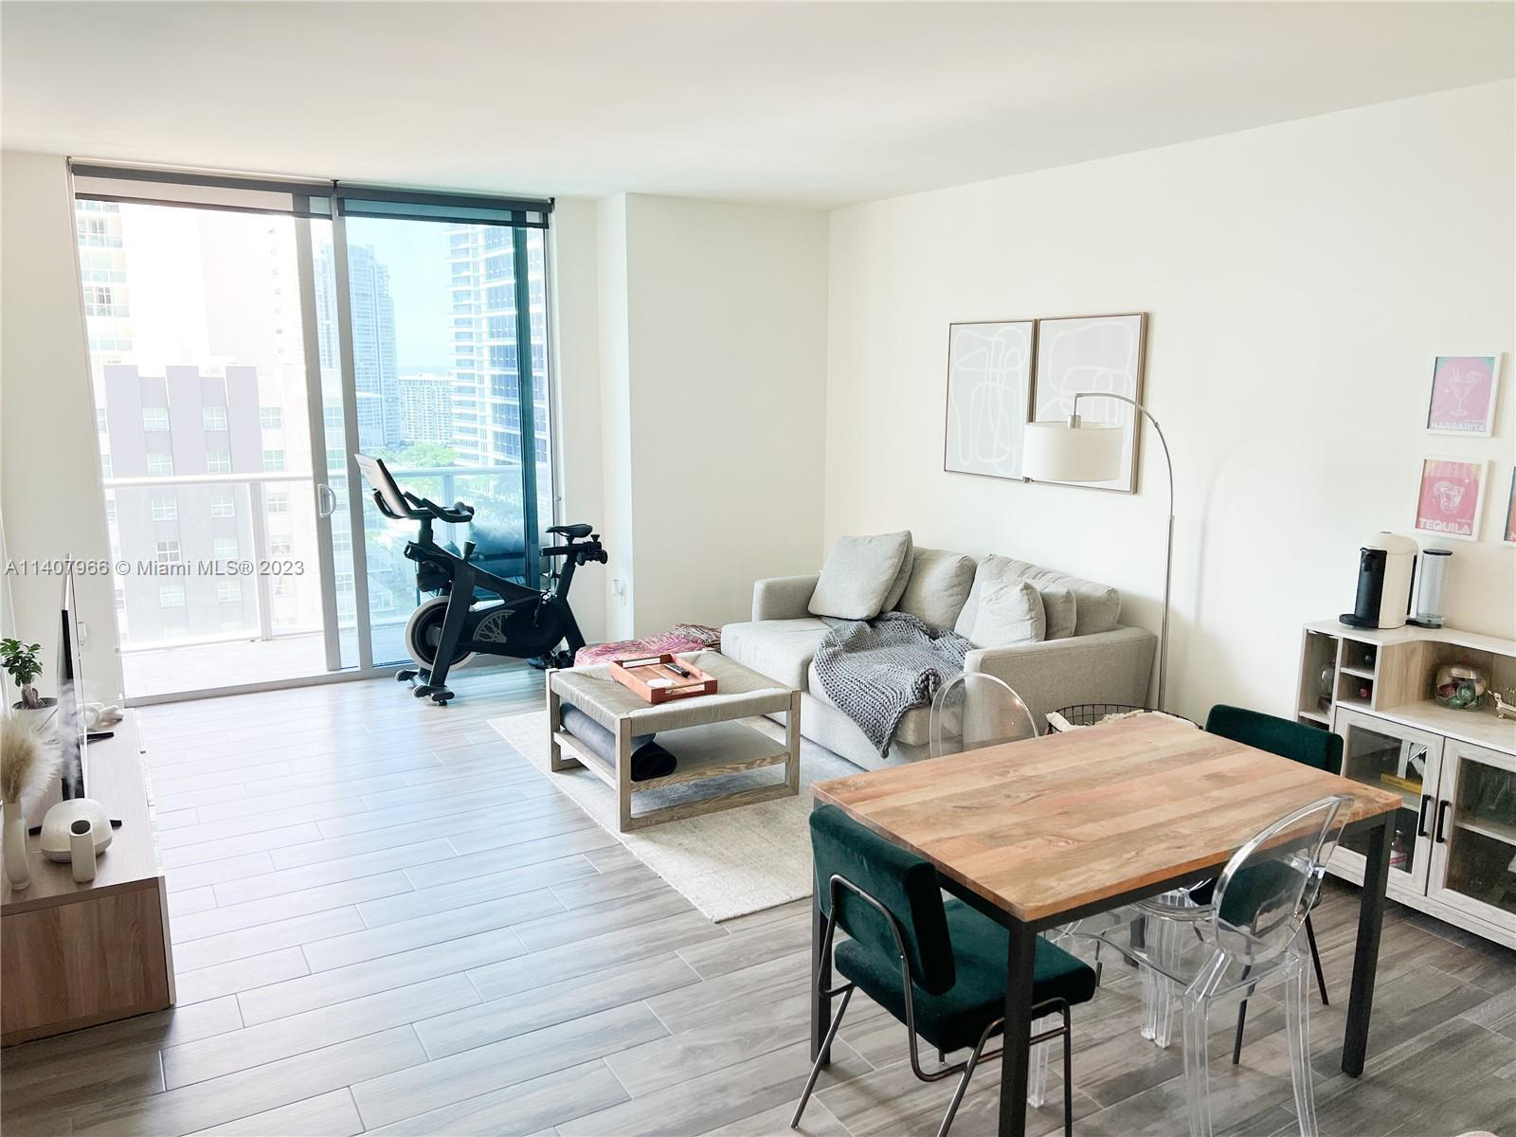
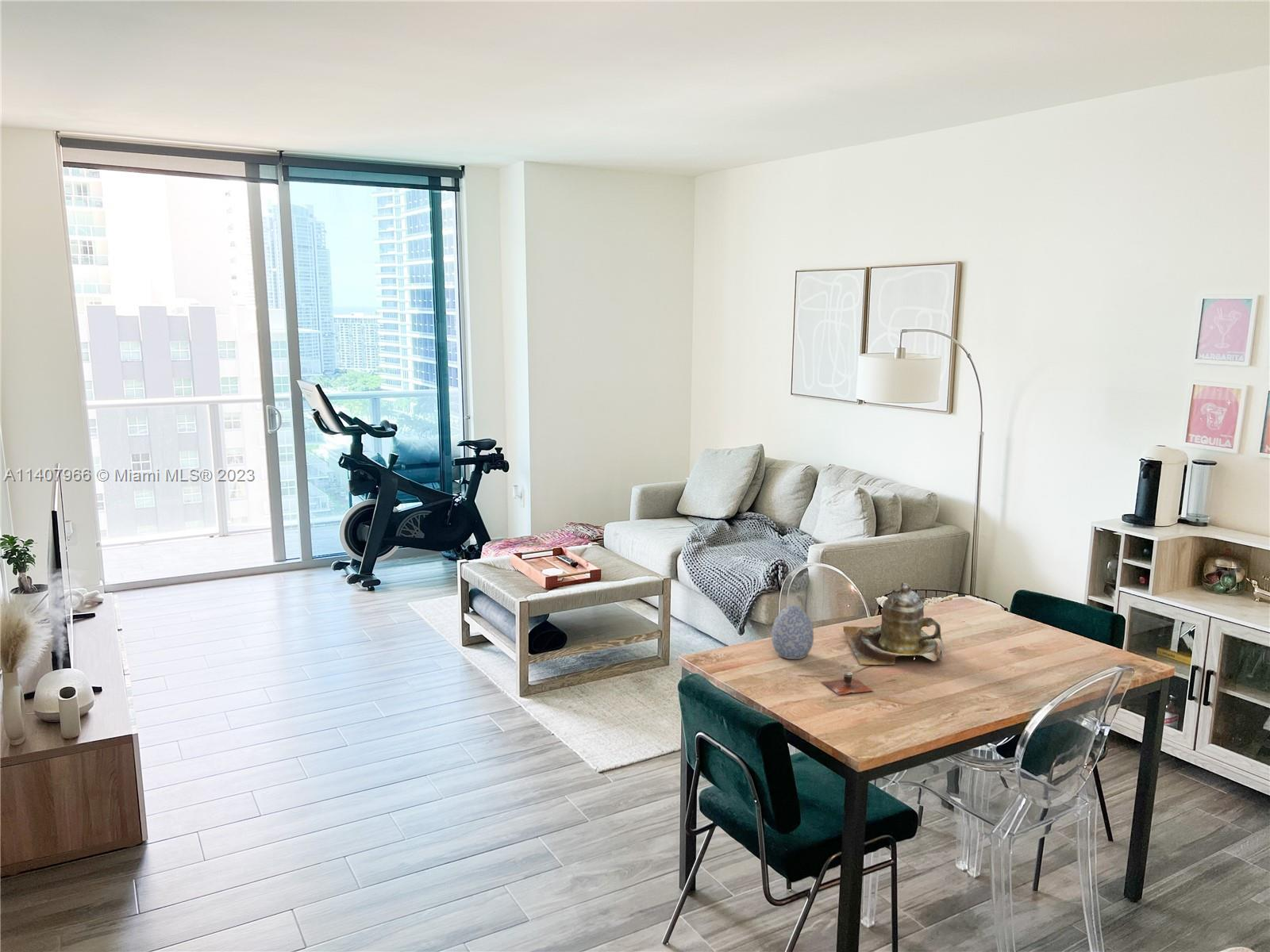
+ cup [821,671,874,696]
+ teapot [842,582,946,666]
+ decorative egg [771,605,814,660]
